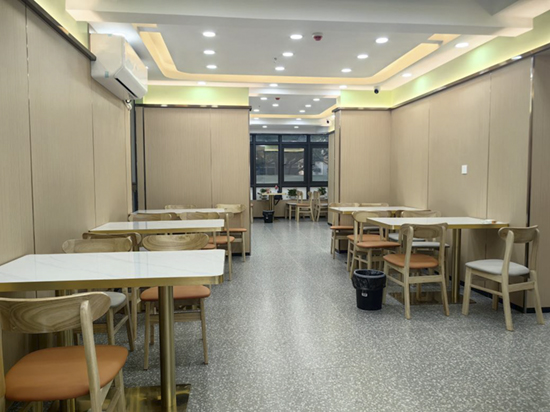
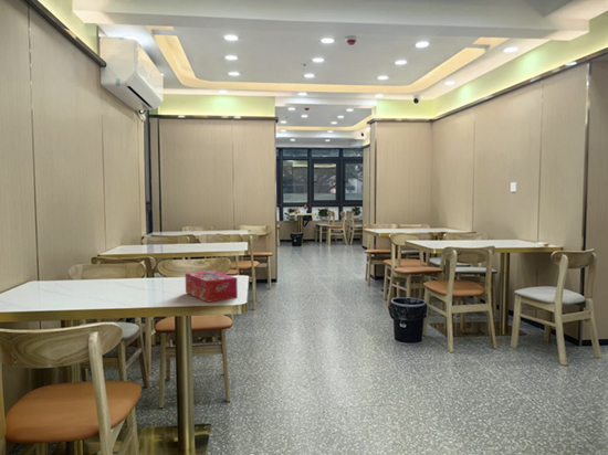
+ tissue box [185,269,239,304]
